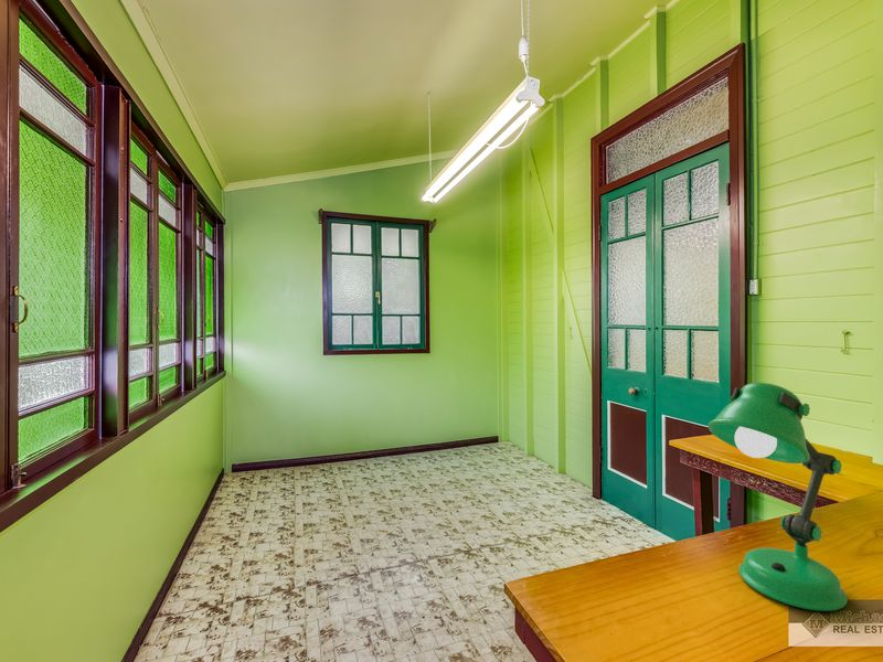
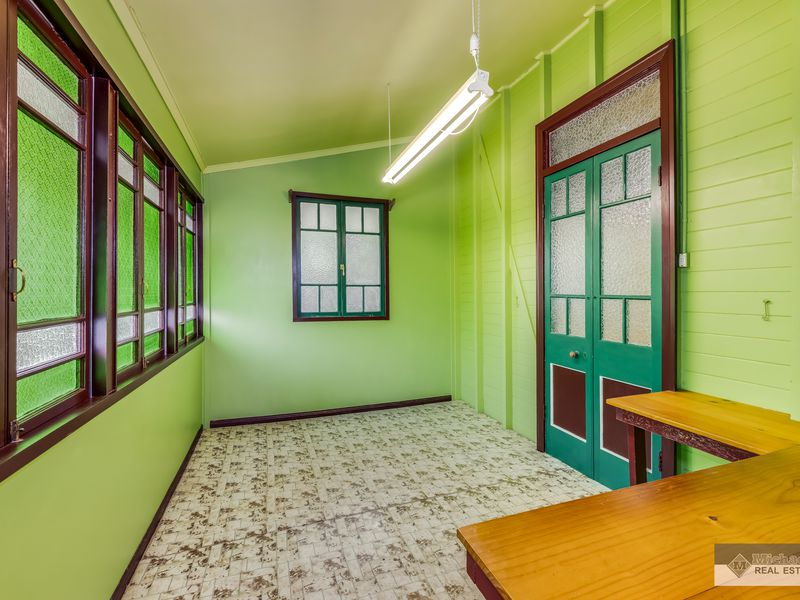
- desk lamp [708,382,849,612]
